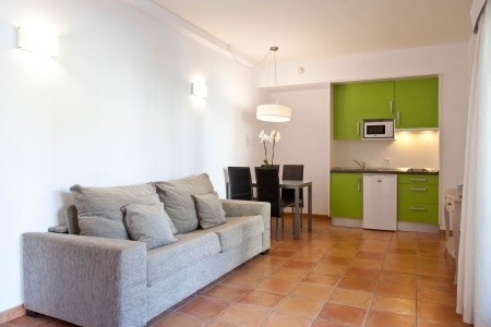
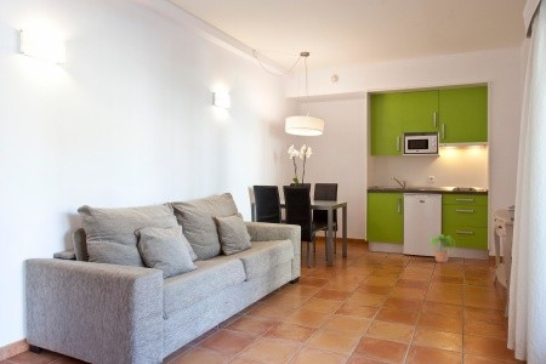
+ potted plant [428,233,456,263]
